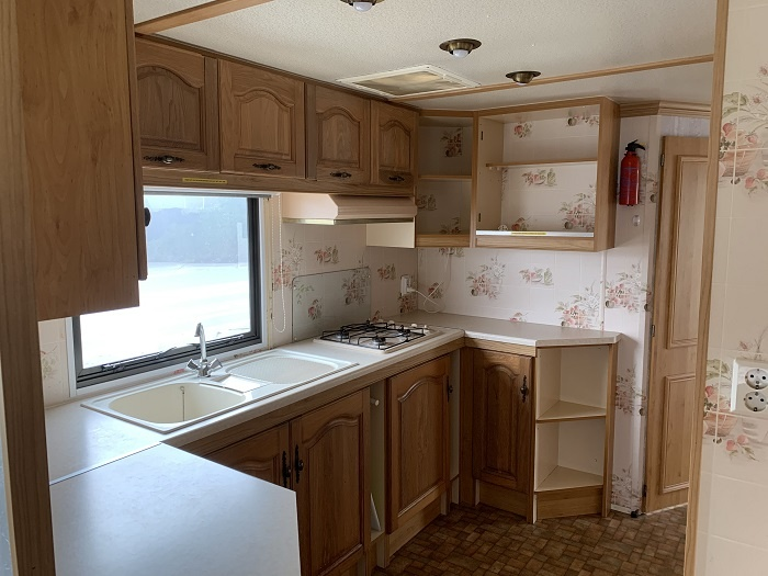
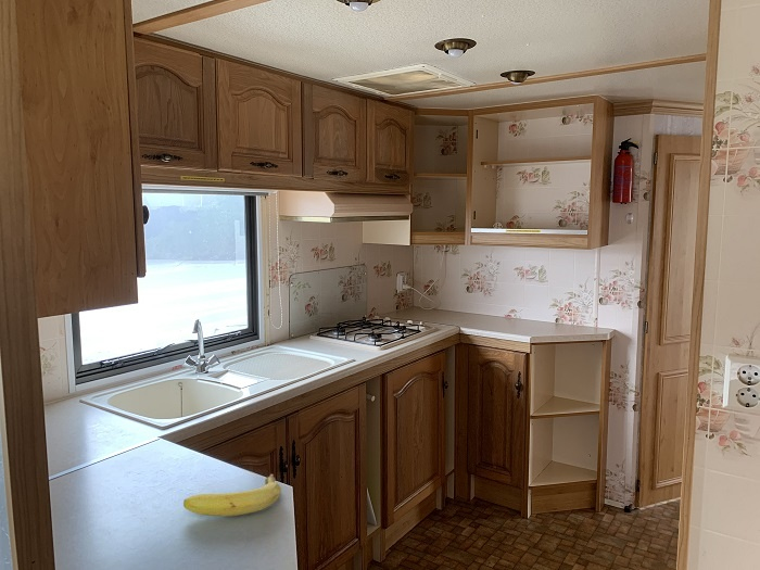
+ fruit [182,473,282,517]
